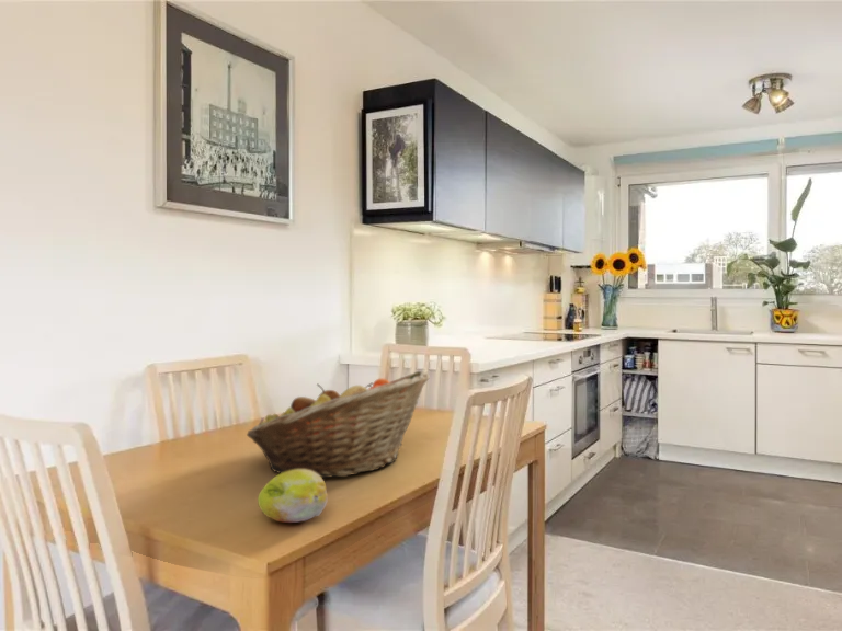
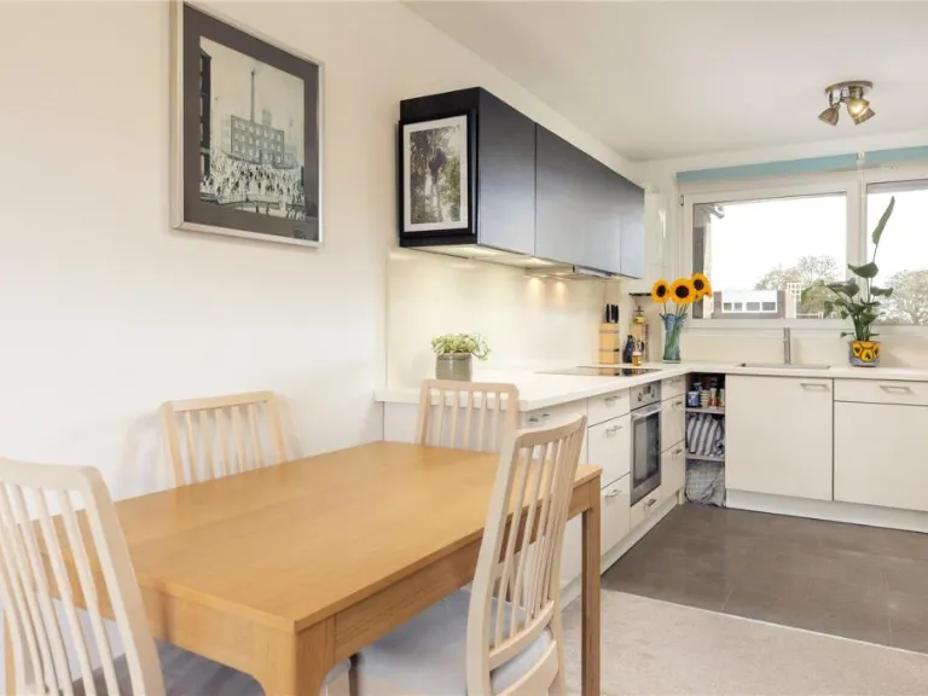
- fruit [257,469,329,524]
- fruit basket [246,370,431,479]
